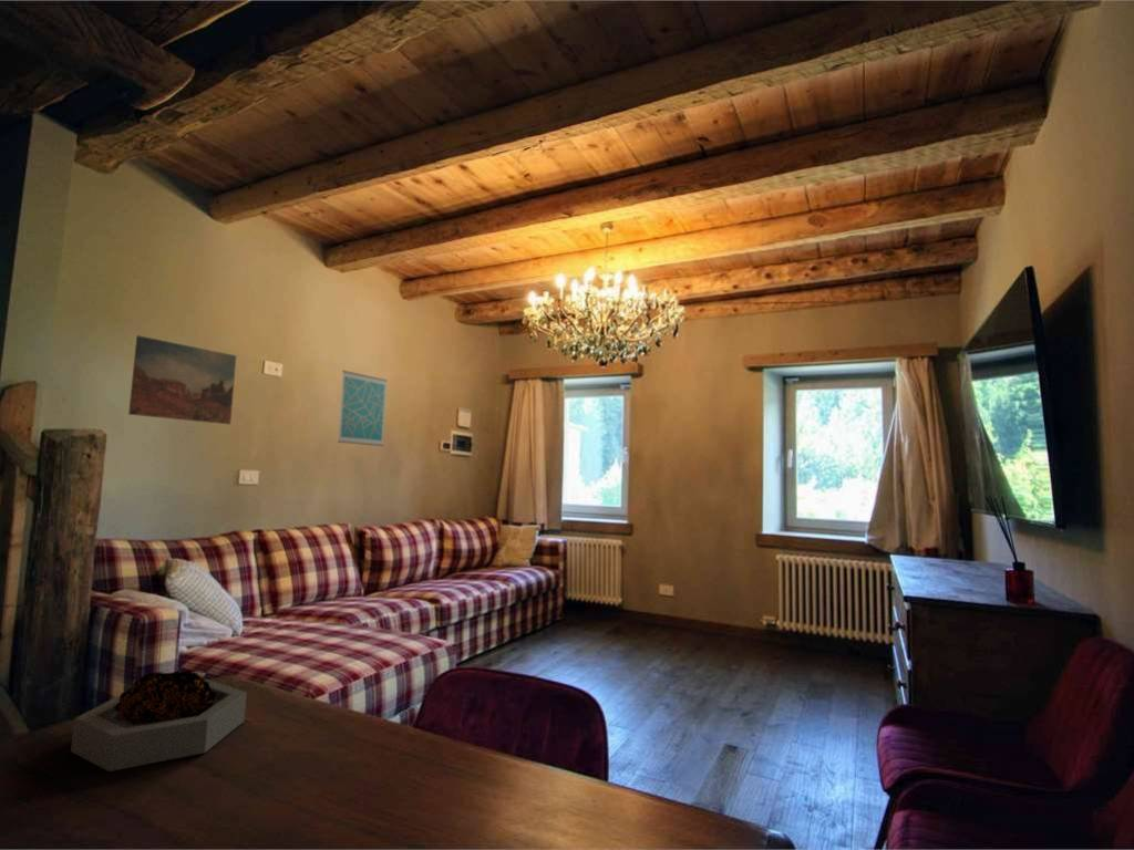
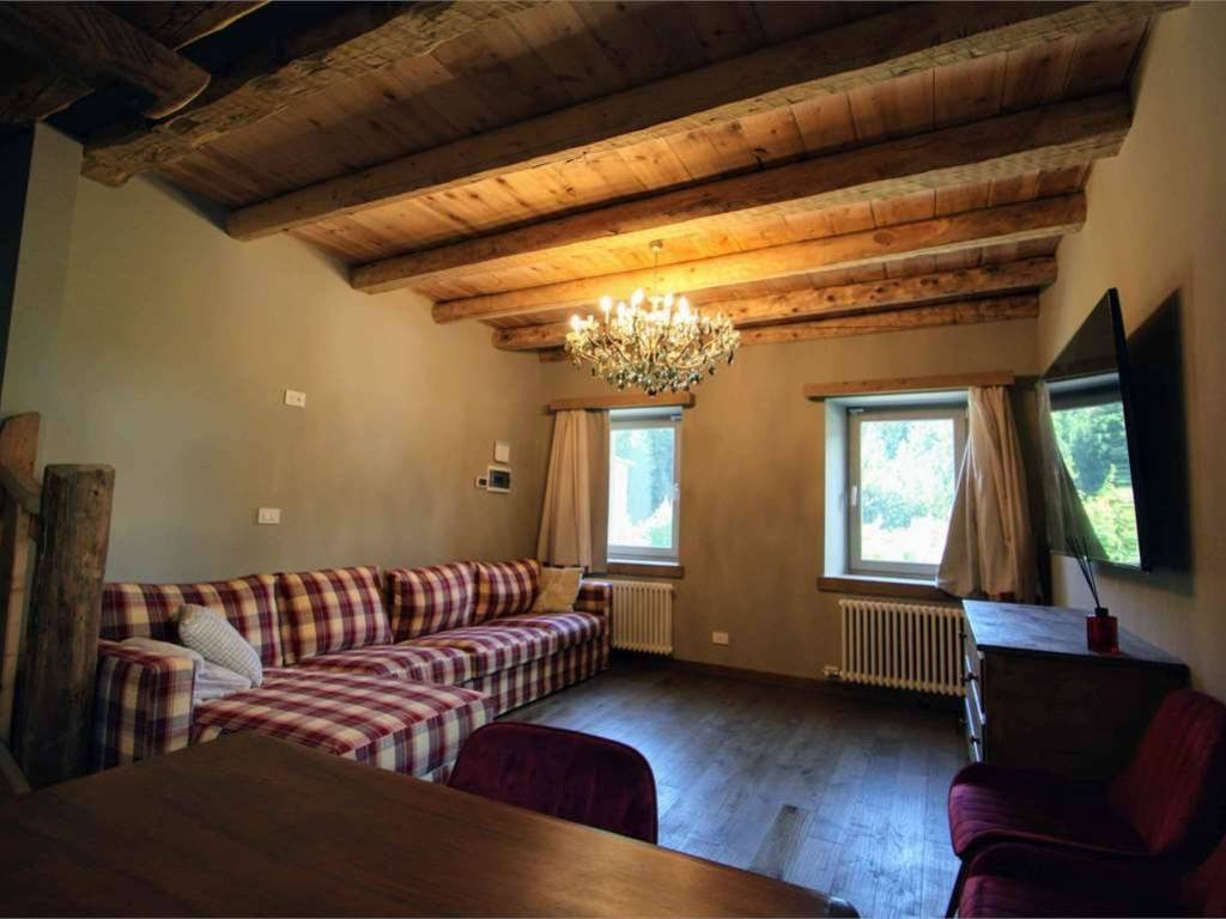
- wall art [127,334,237,425]
- decorative bowl [70,670,248,773]
- wall art [337,370,389,447]
